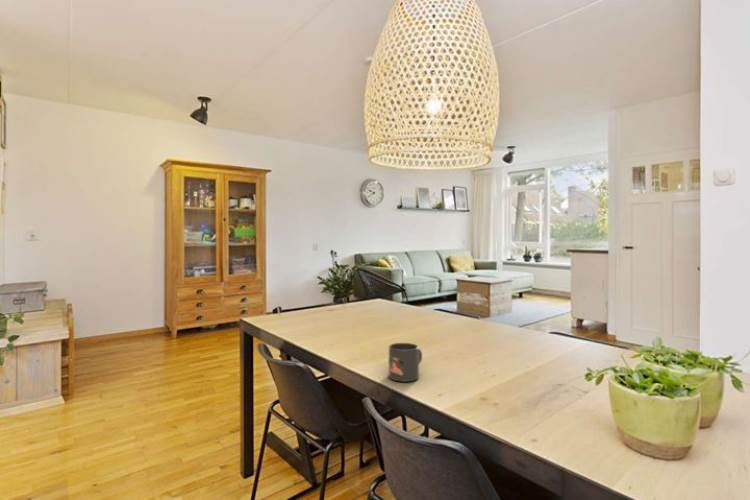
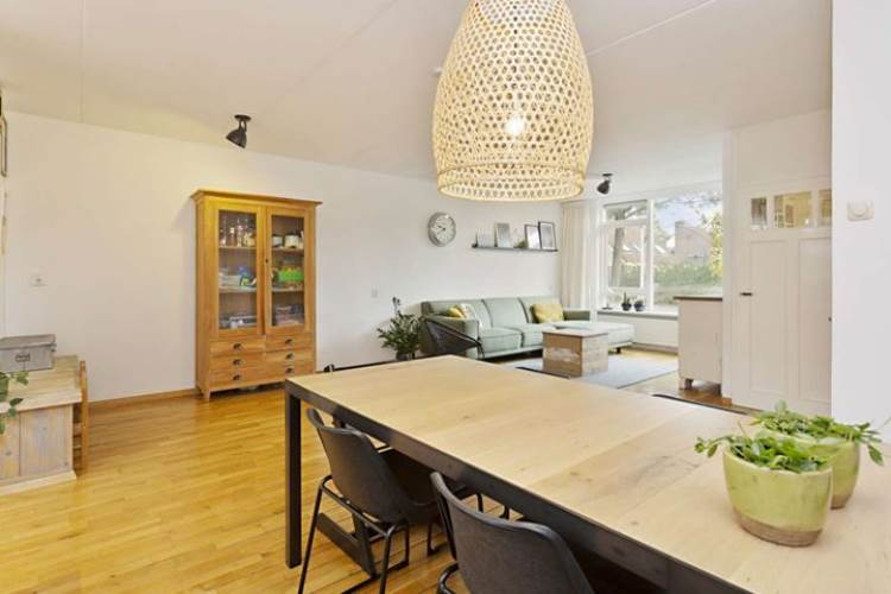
- mug [388,342,423,383]
